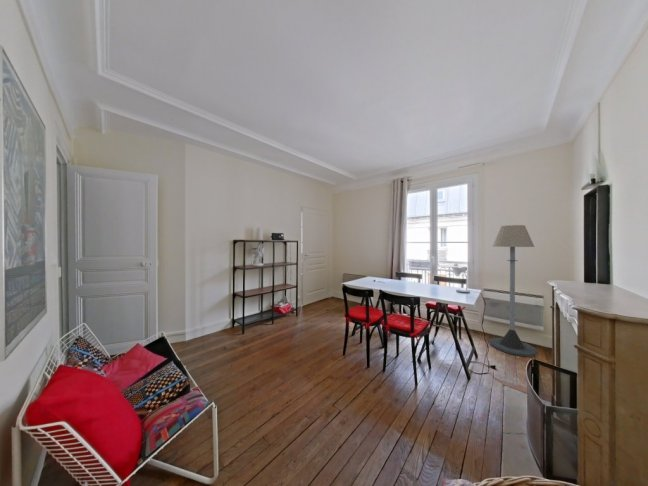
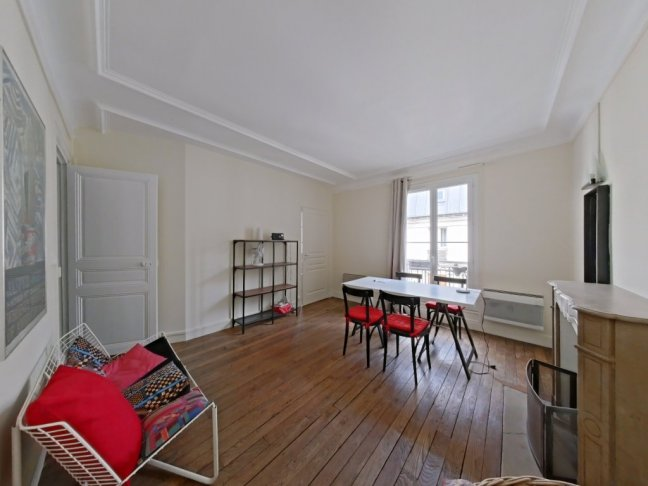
- floor lamp [488,224,538,357]
